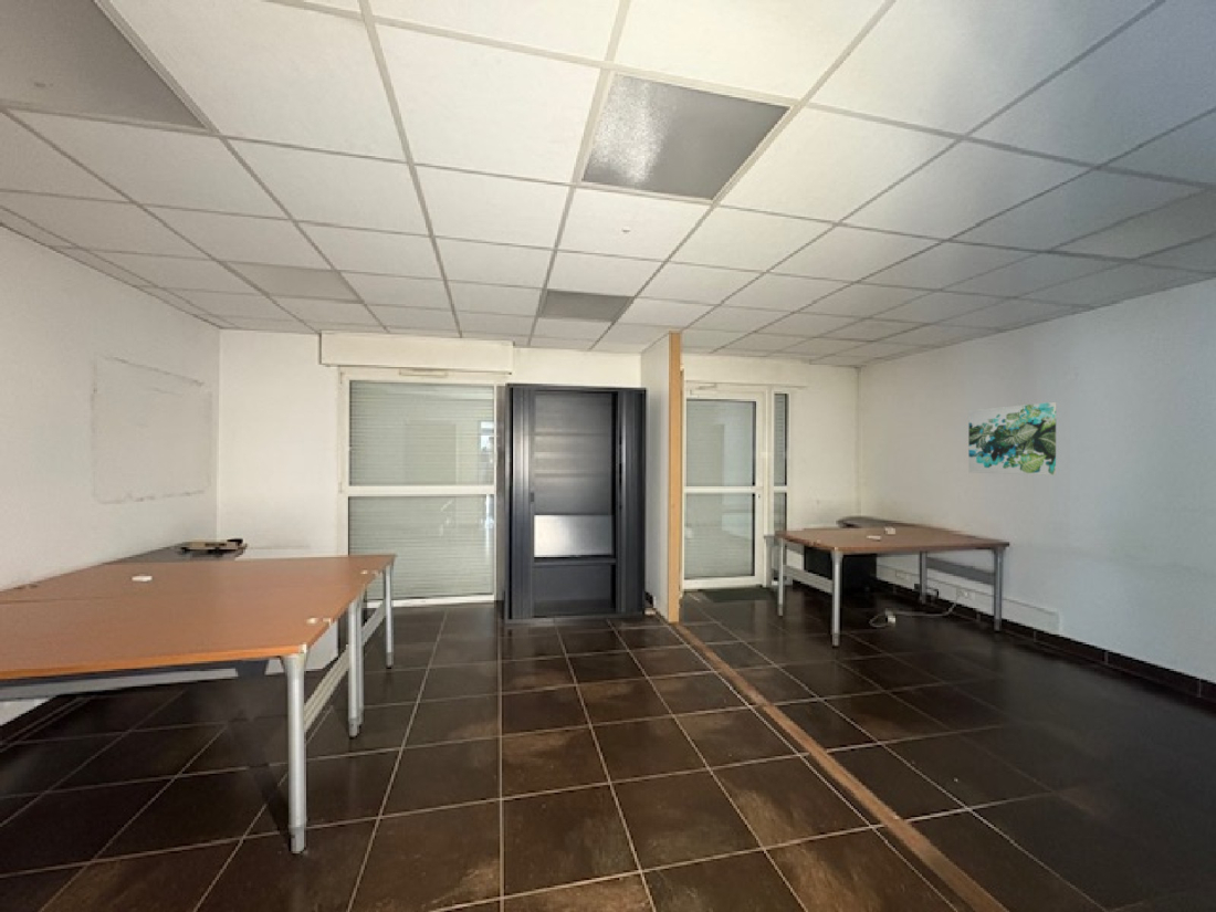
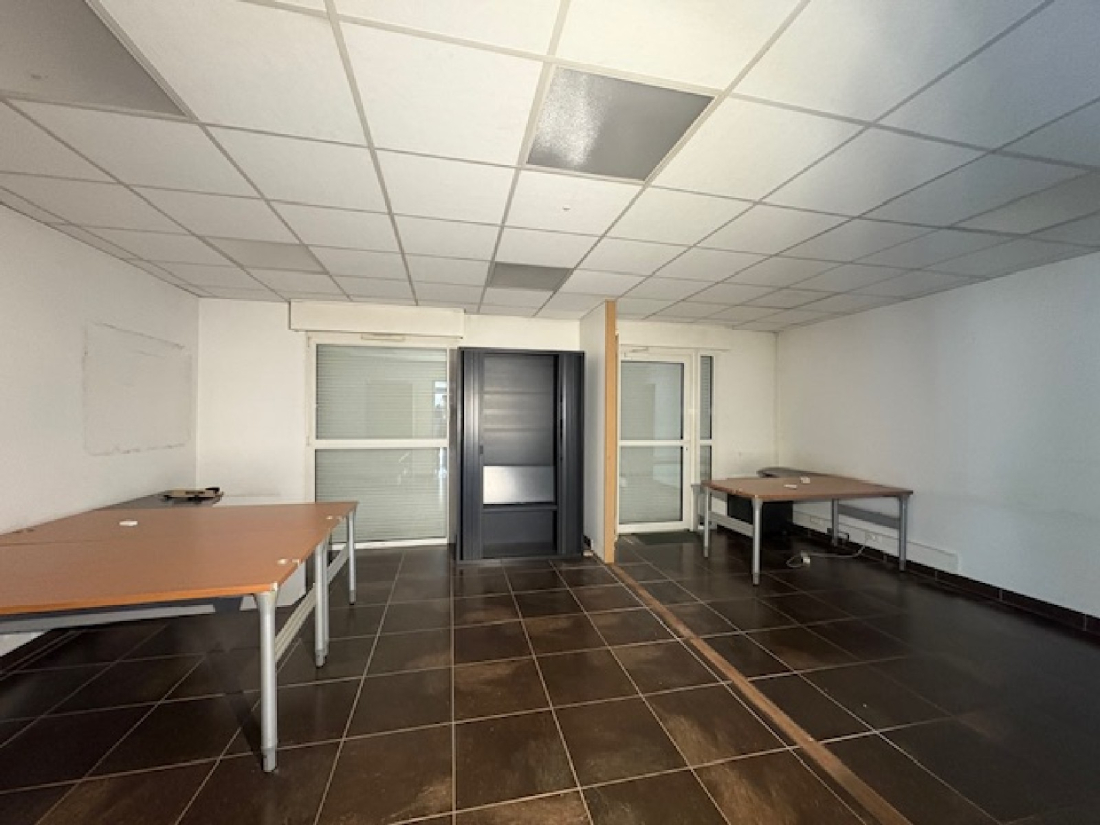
- wall art [967,401,1057,476]
